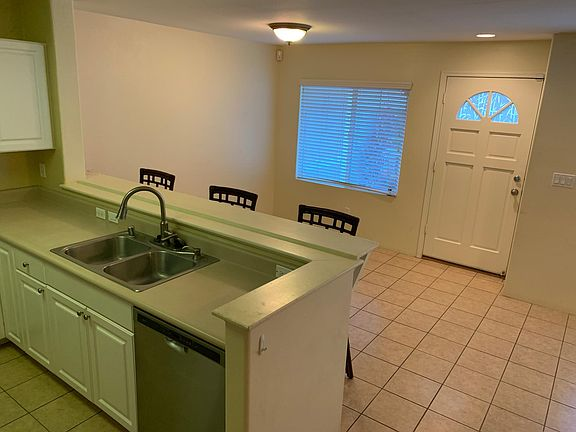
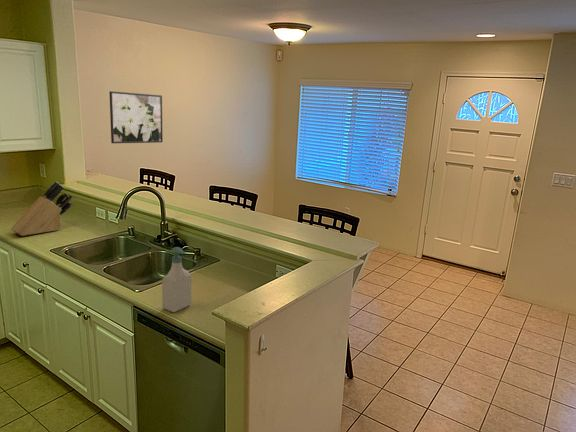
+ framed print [108,90,164,144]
+ knife block [10,181,74,237]
+ soap bottle [161,246,192,313]
